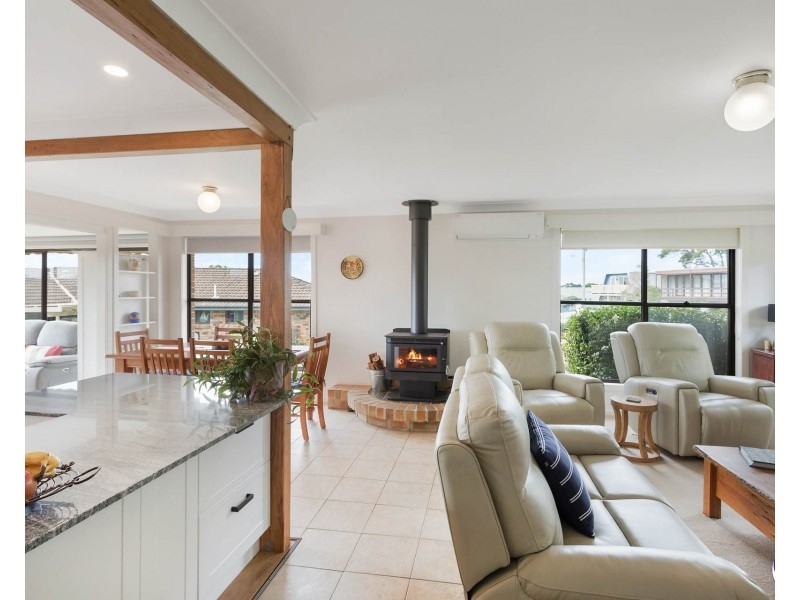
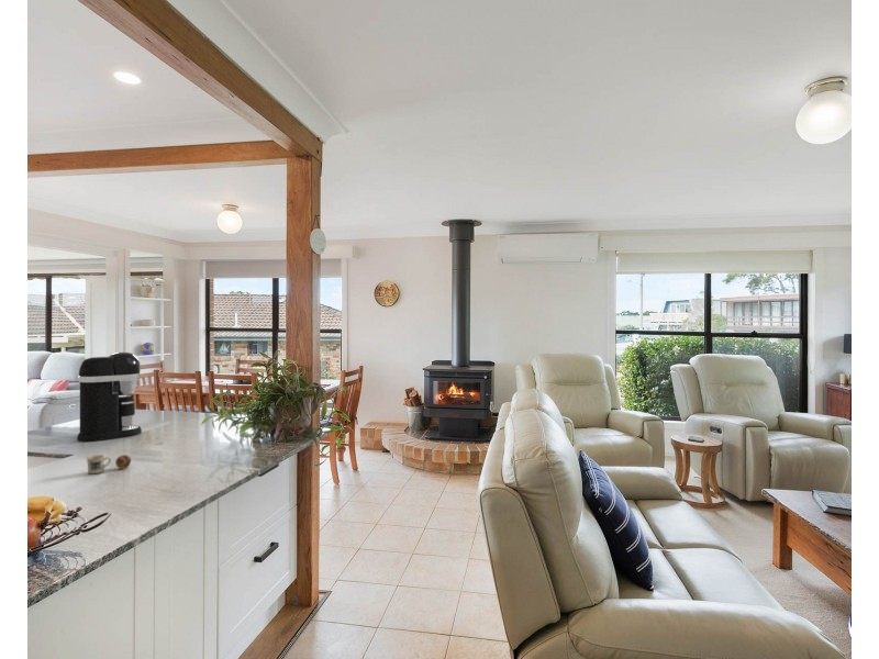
+ mug [86,454,132,474]
+ coffee maker [76,351,143,442]
